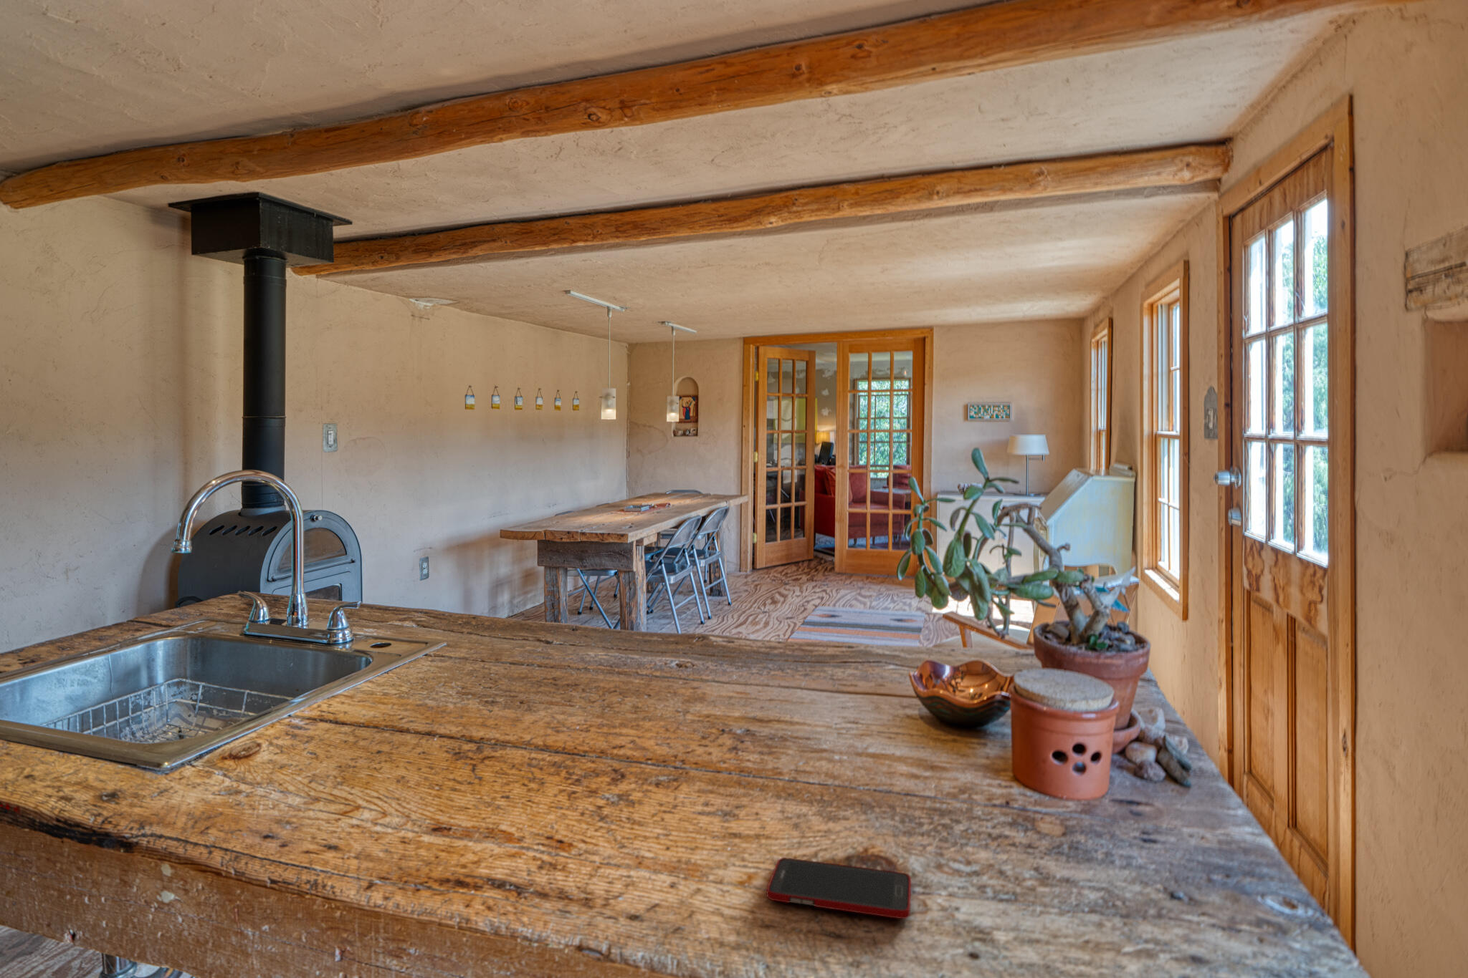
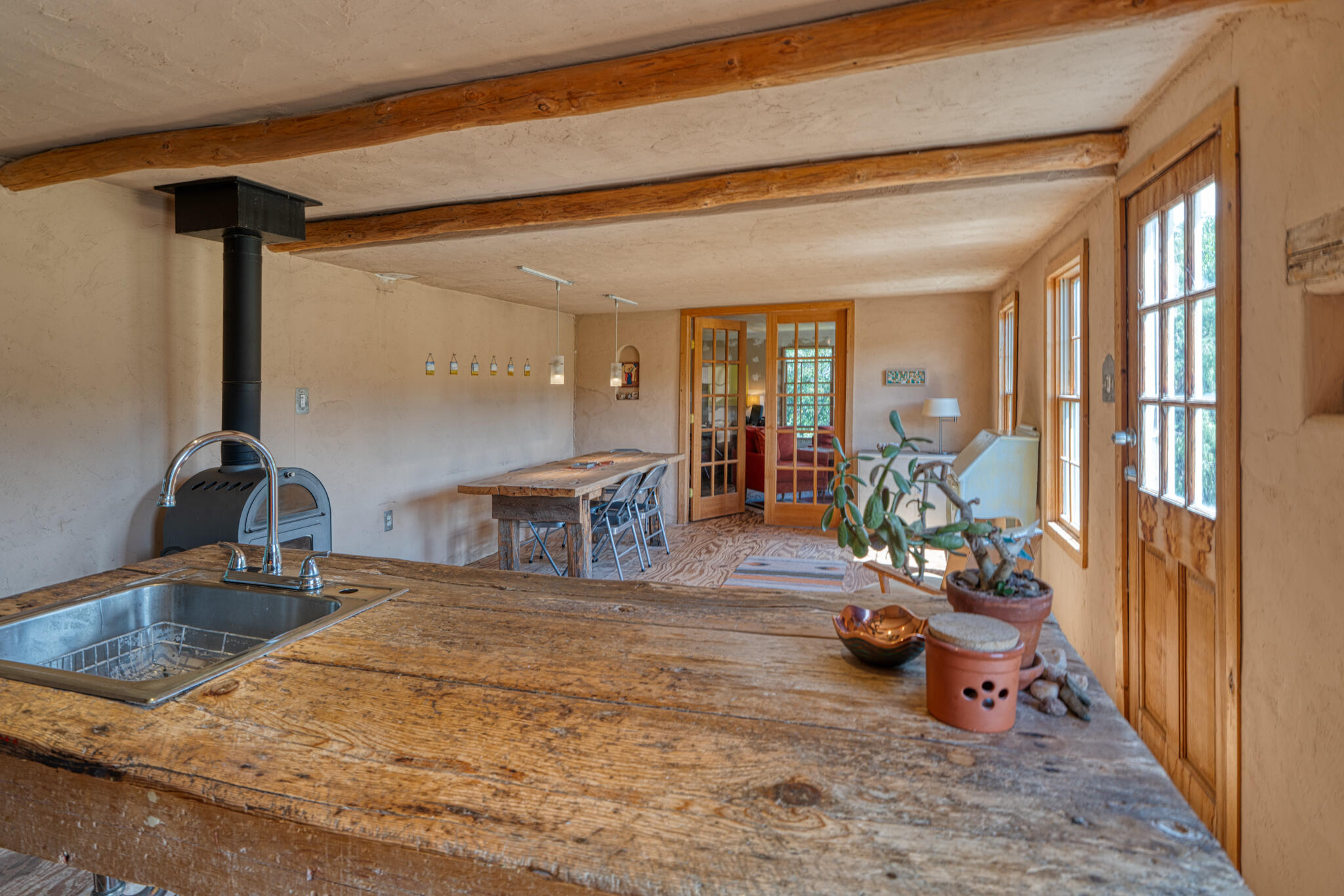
- cell phone [766,857,912,919]
